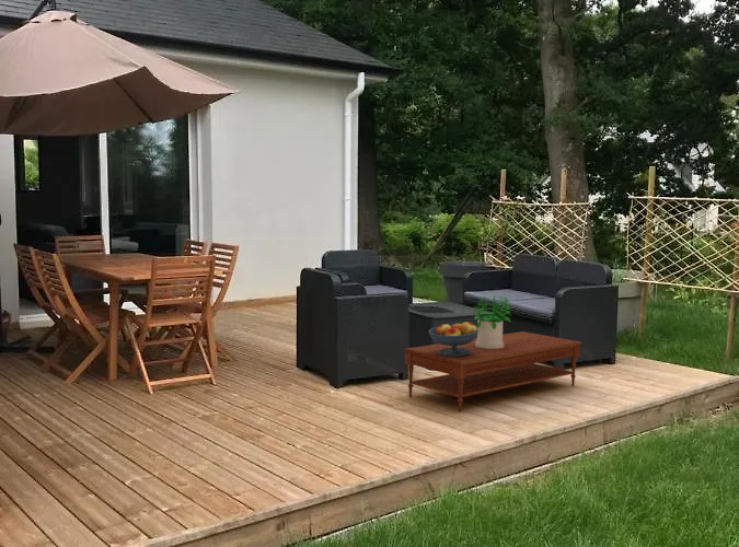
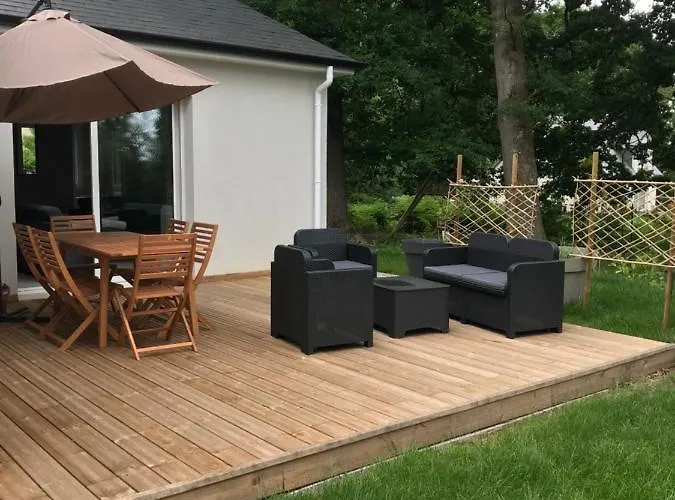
- potted plant [472,293,515,349]
- fruit bowl [428,321,480,357]
- coffee table [403,330,582,412]
